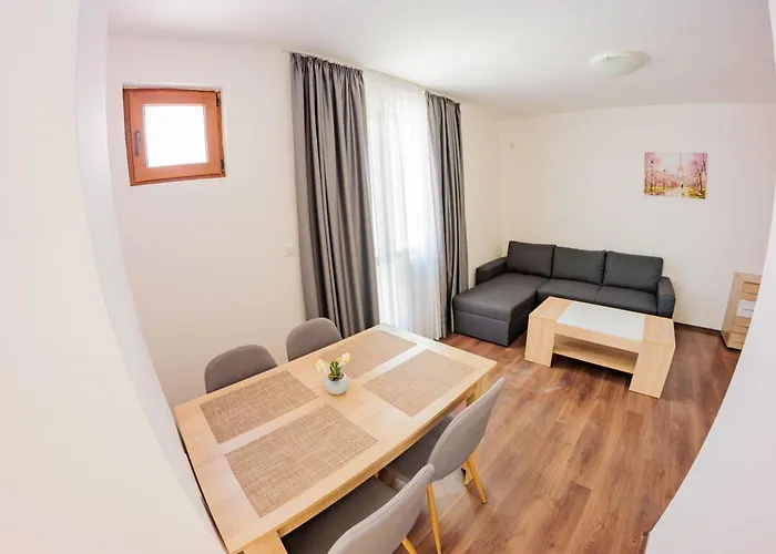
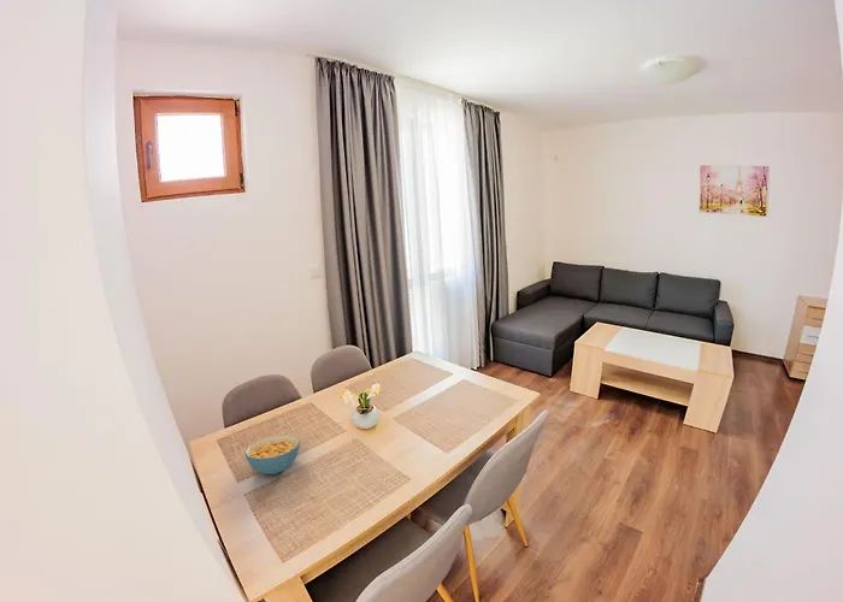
+ cereal bowl [243,433,301,476]
